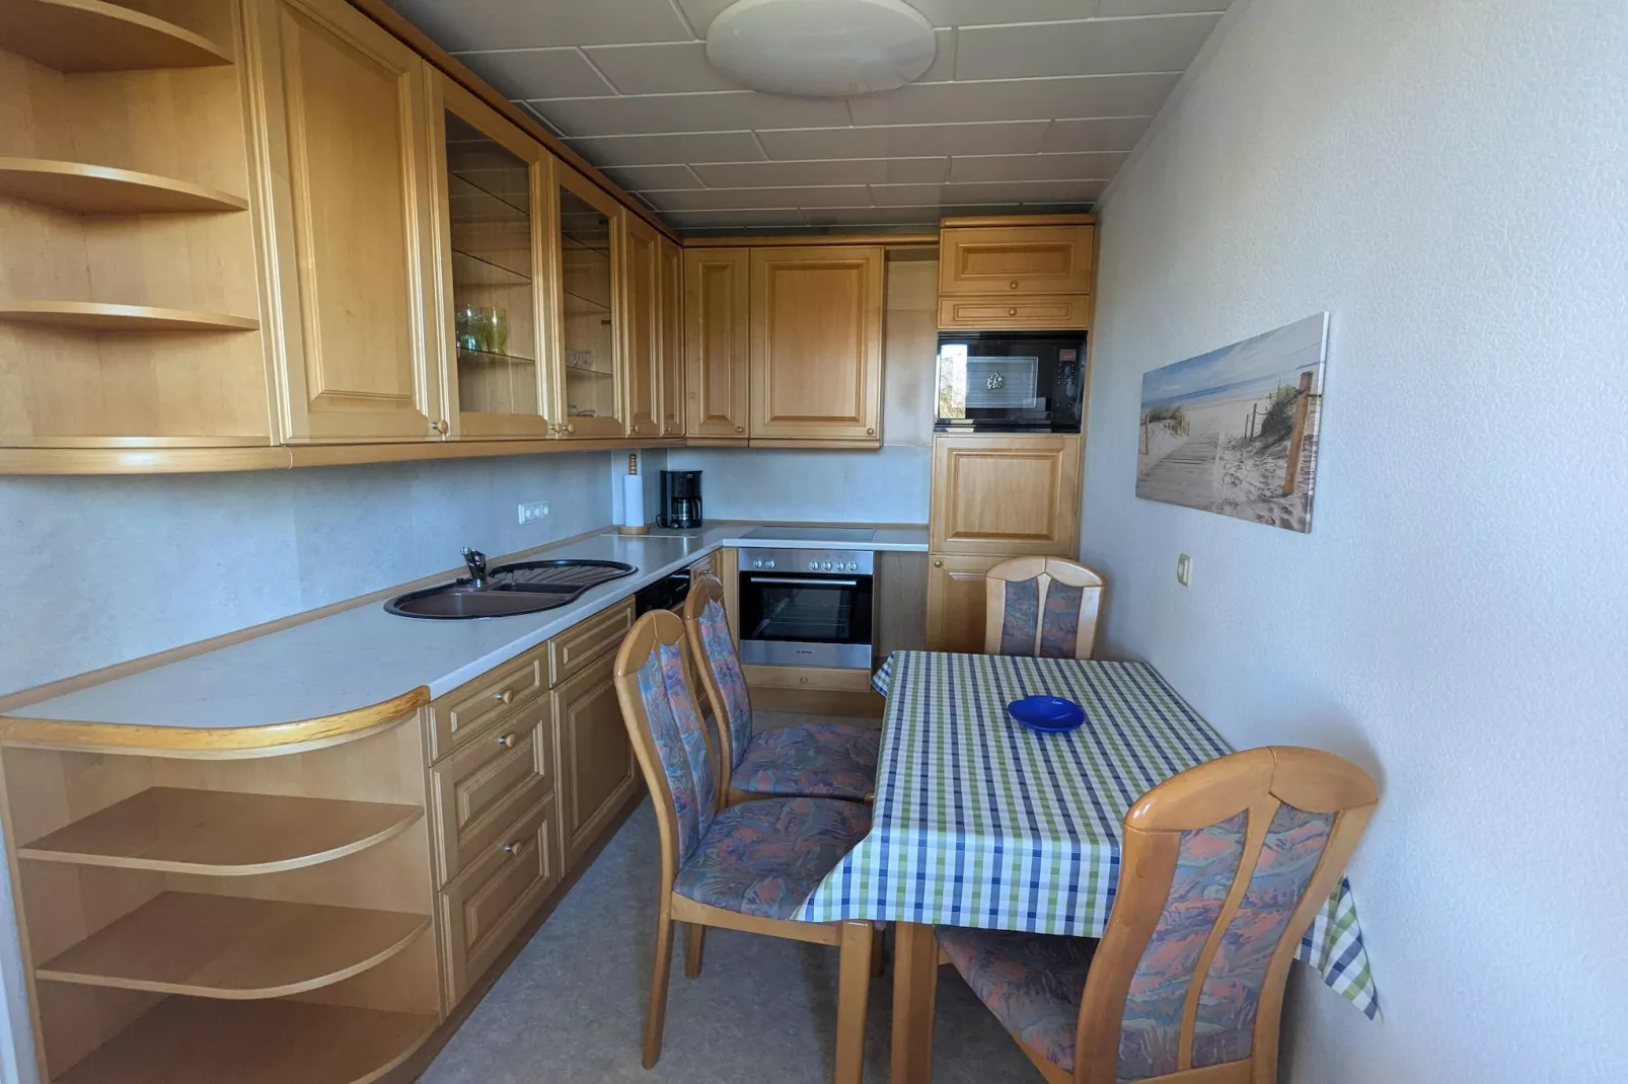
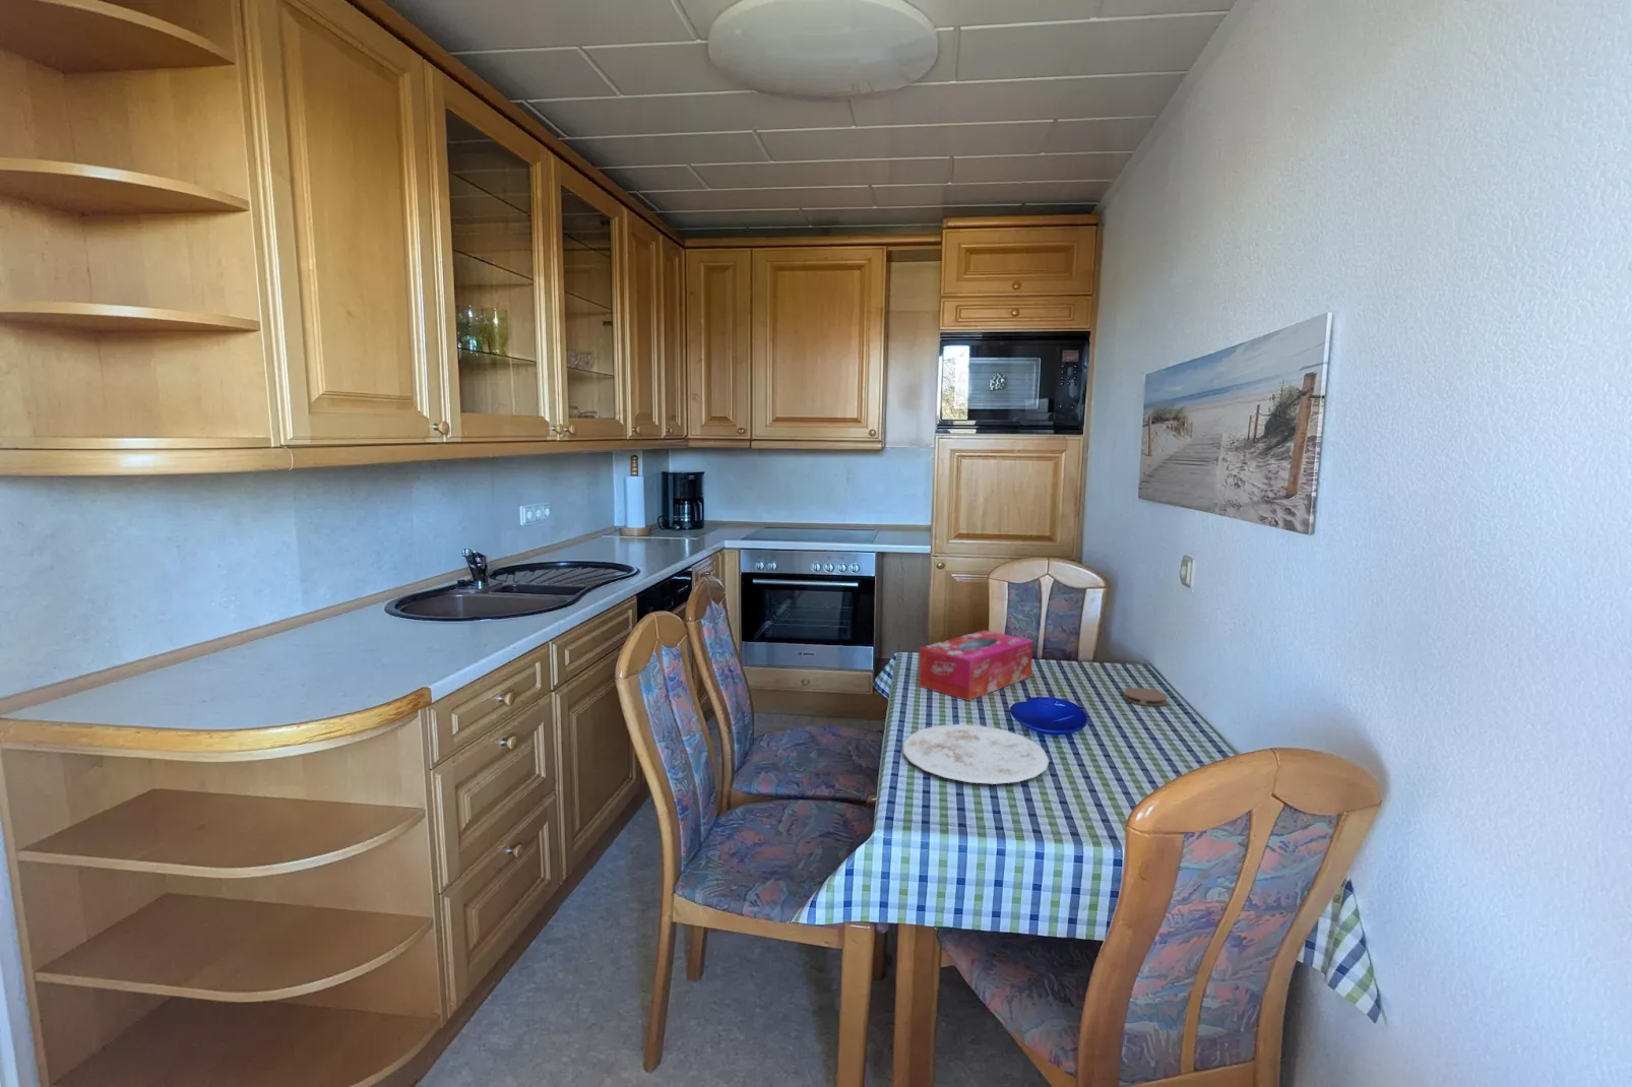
+ coaster [1122,687,1168,707]
+ tissue box [917,628,1035,702]
+ plate [903,723,1050,785]
